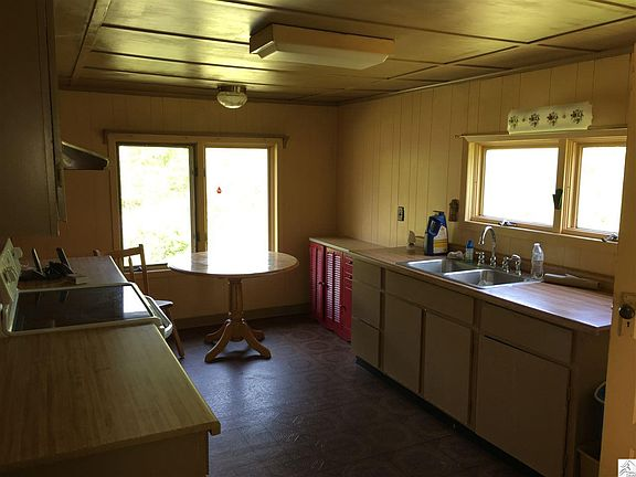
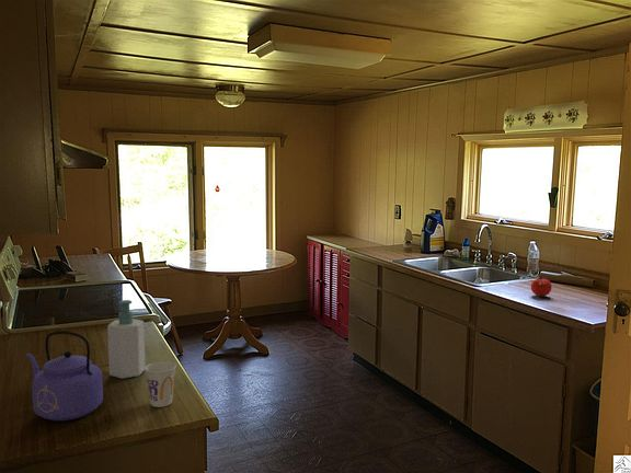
+ kettle [25,330,104,422]
+ cup [145,360,177,408]
+ fruit [530,275,552,298]
+ soap bottle [106,299,146,380]
